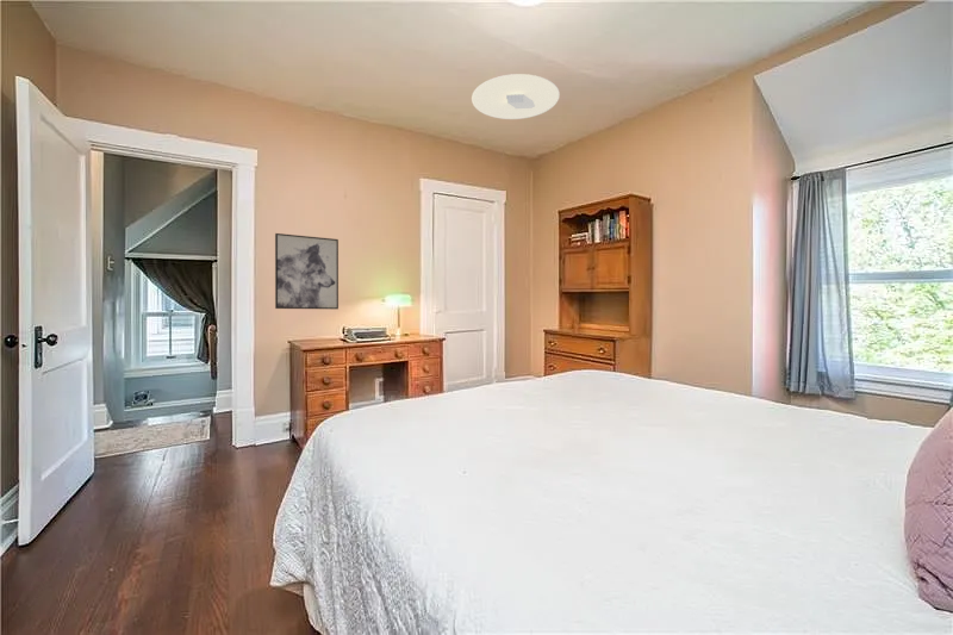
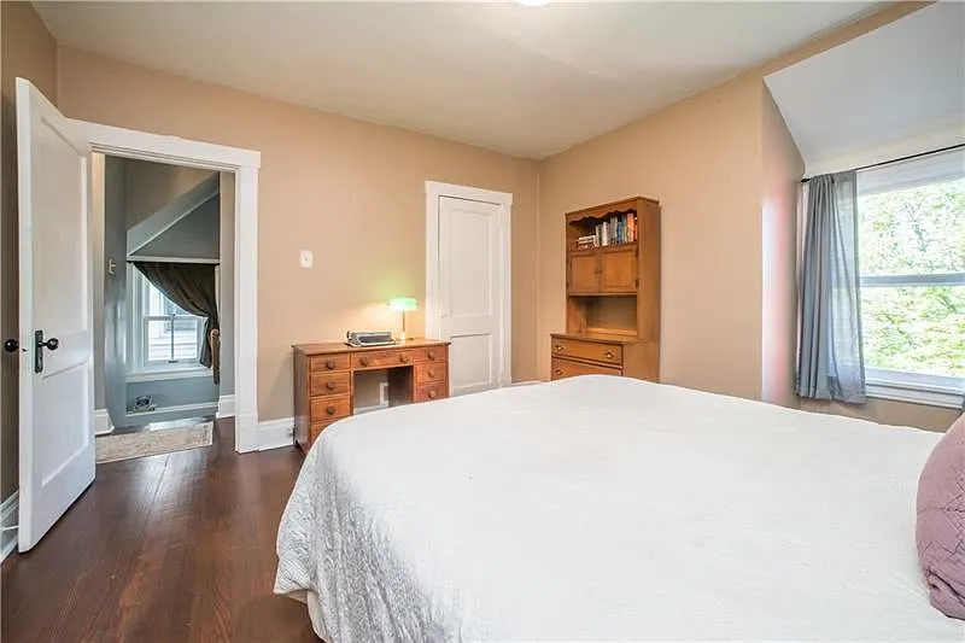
- ceiling light [471,73,561,120]
- wall art [274,232,340,310]
